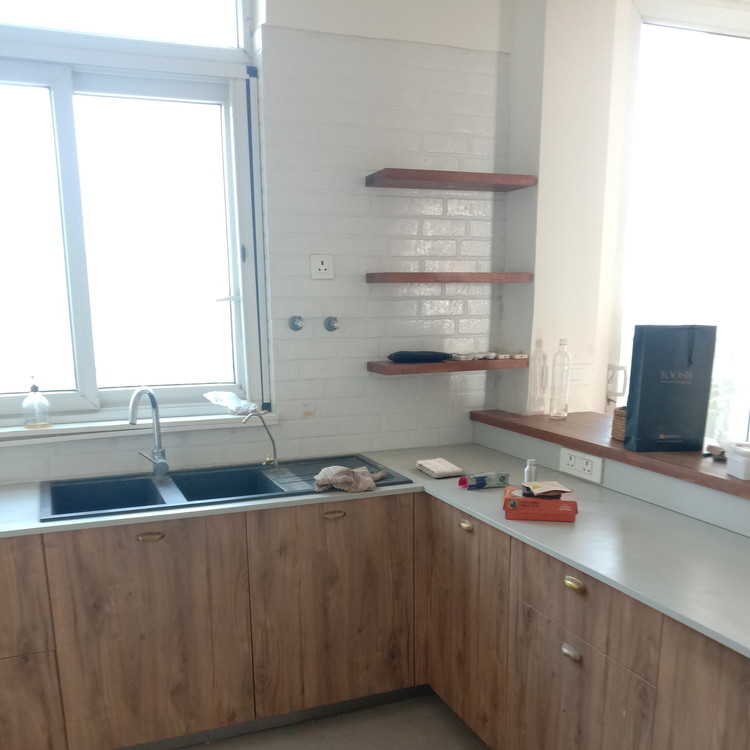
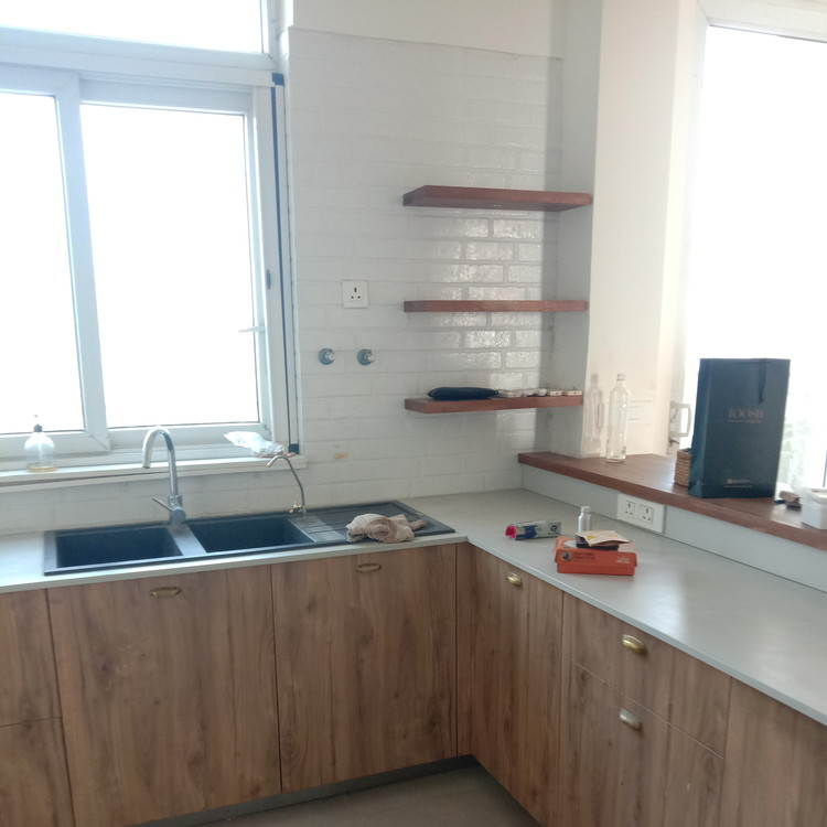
- washcloth [415,457,464,479]
